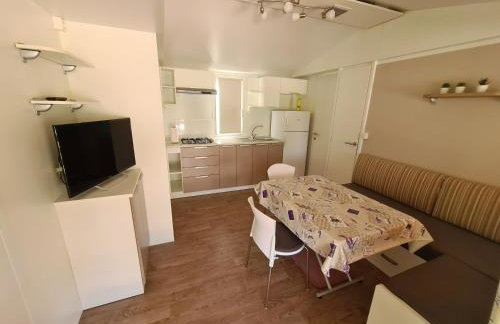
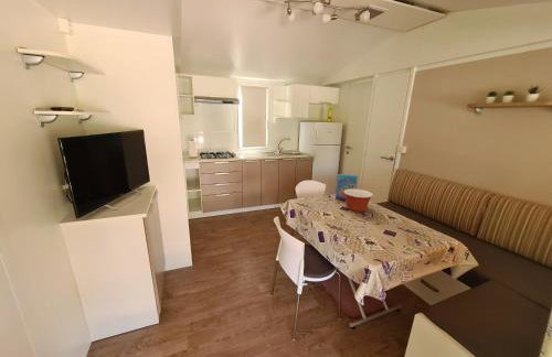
+ mixing bowl [343,188,374,214]
+ cereal box [335,173,359,201]
